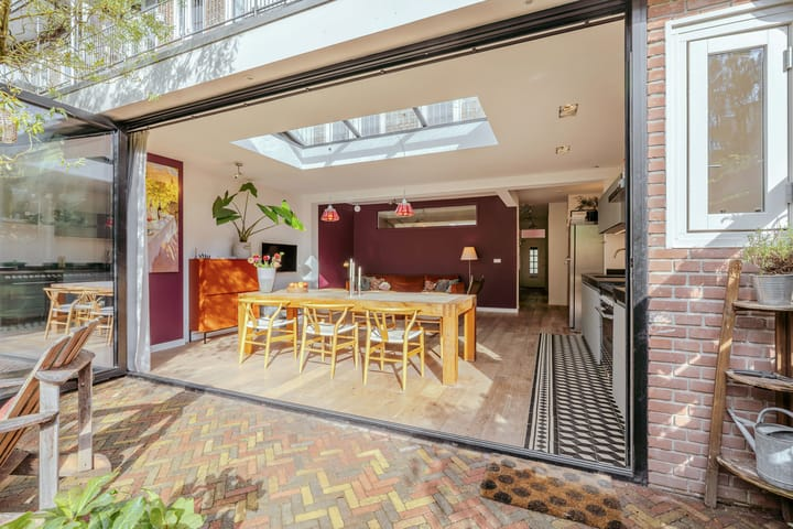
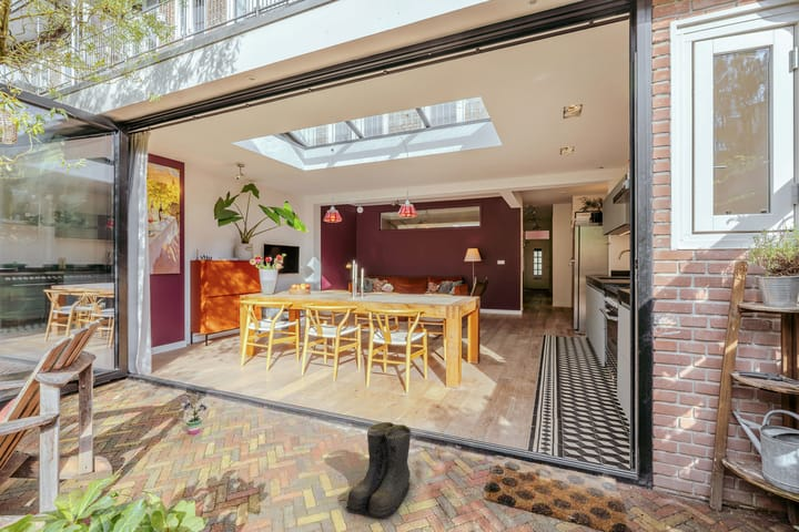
+ boots [344,421,414,521]
+ potted plant [179,386,211,436]
